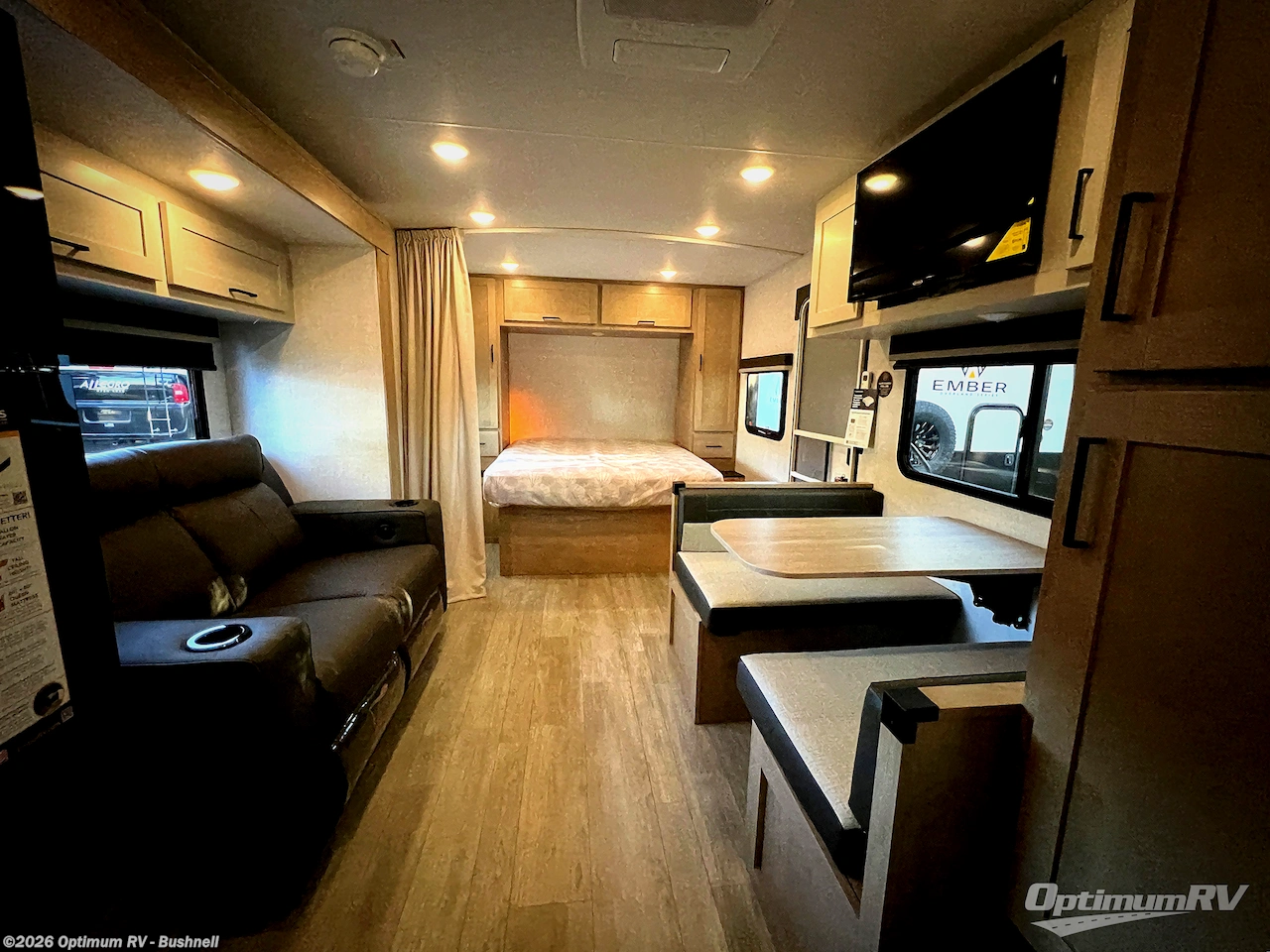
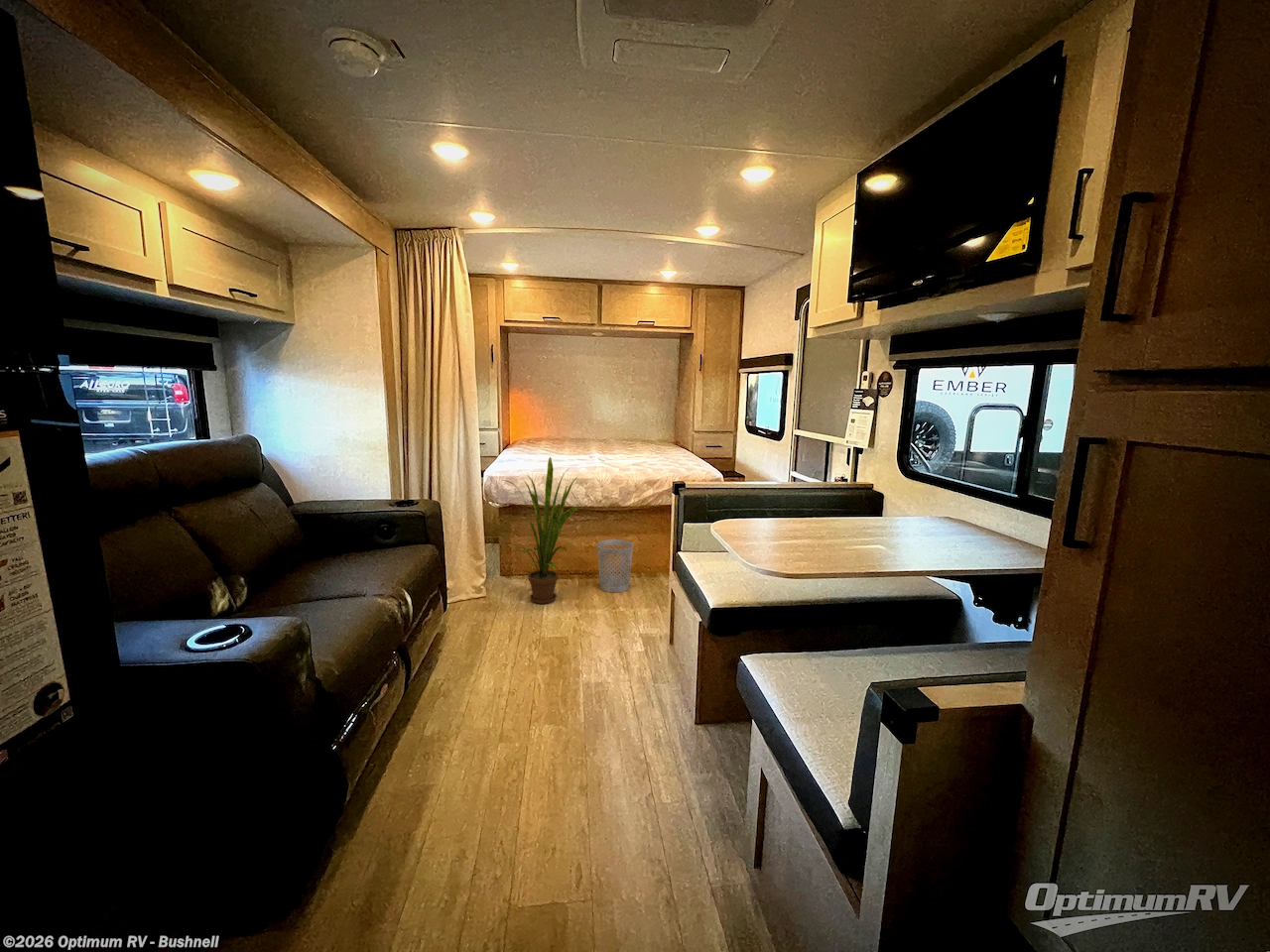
+ wastebasket [596,538,634,594]
+ house plant [502,456,580,605]
